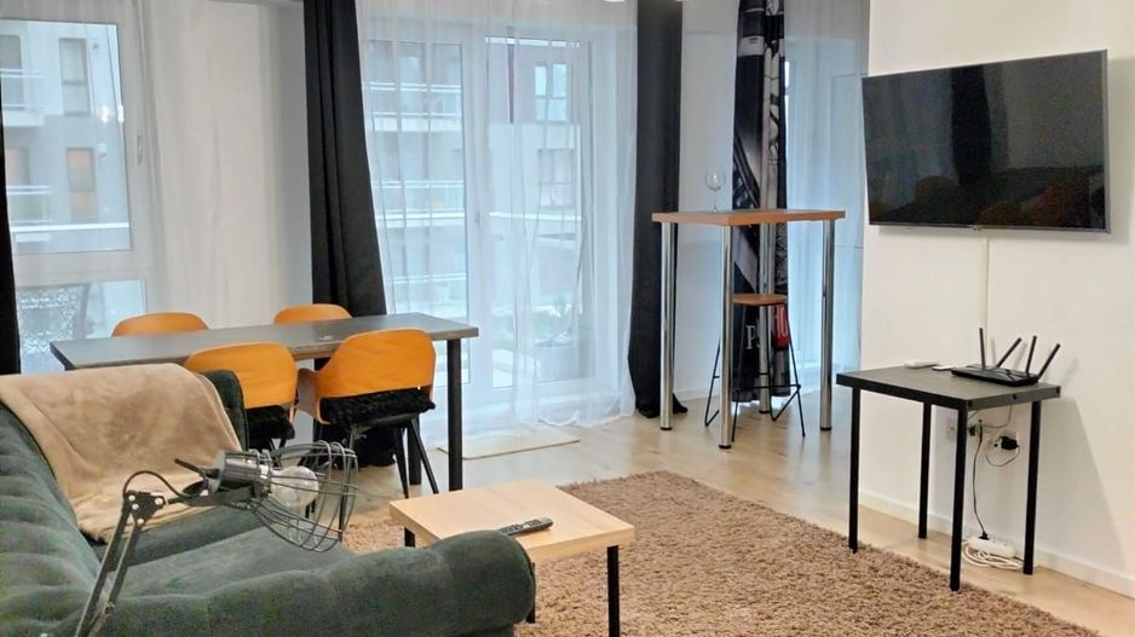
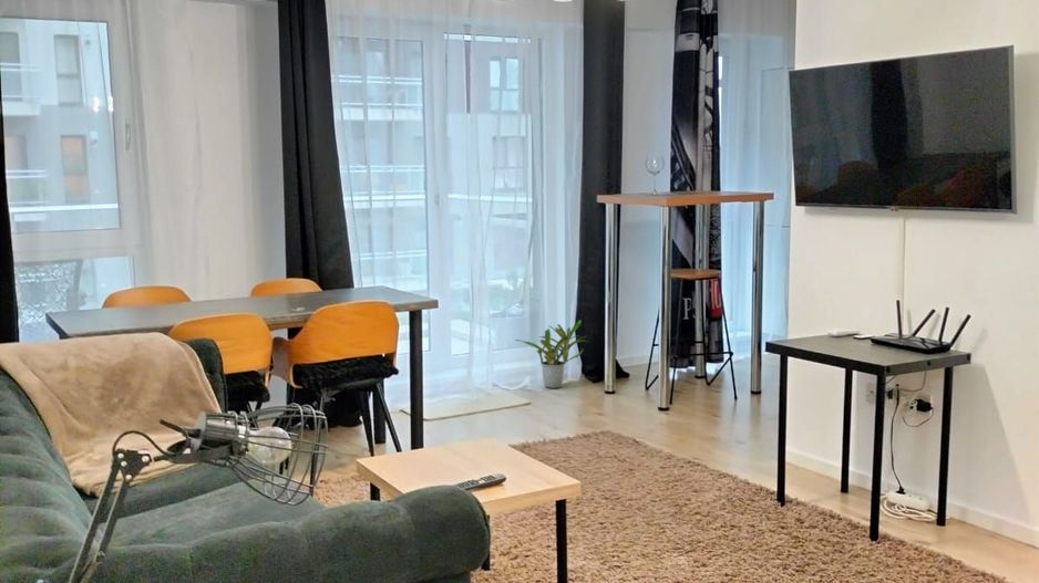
+ potted plant [514,319,589,389]
